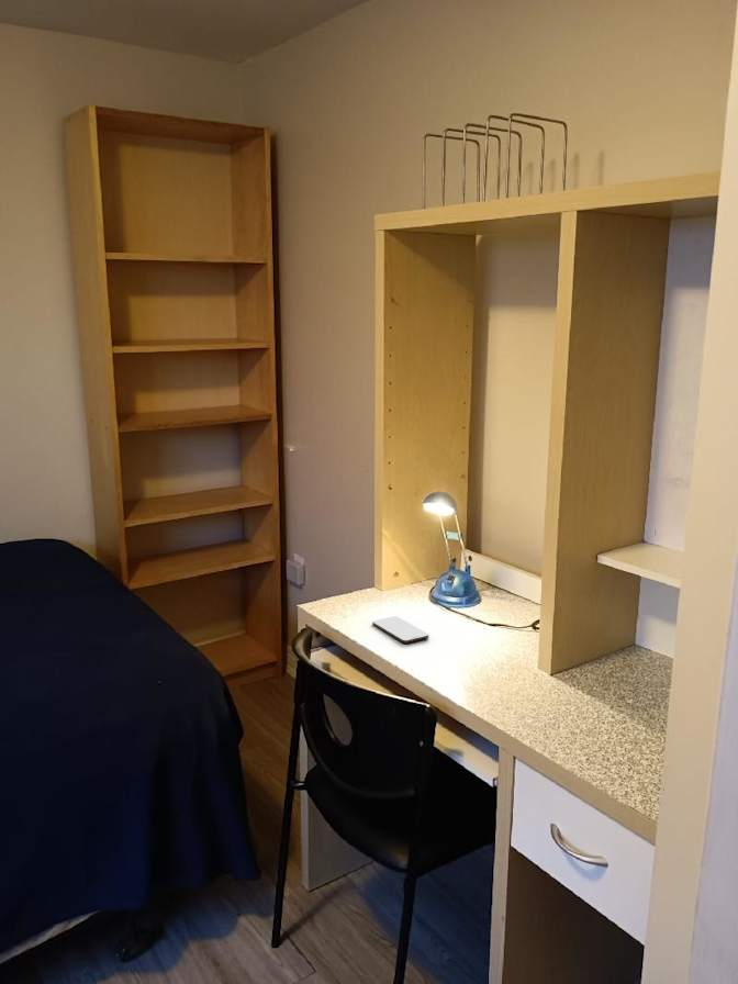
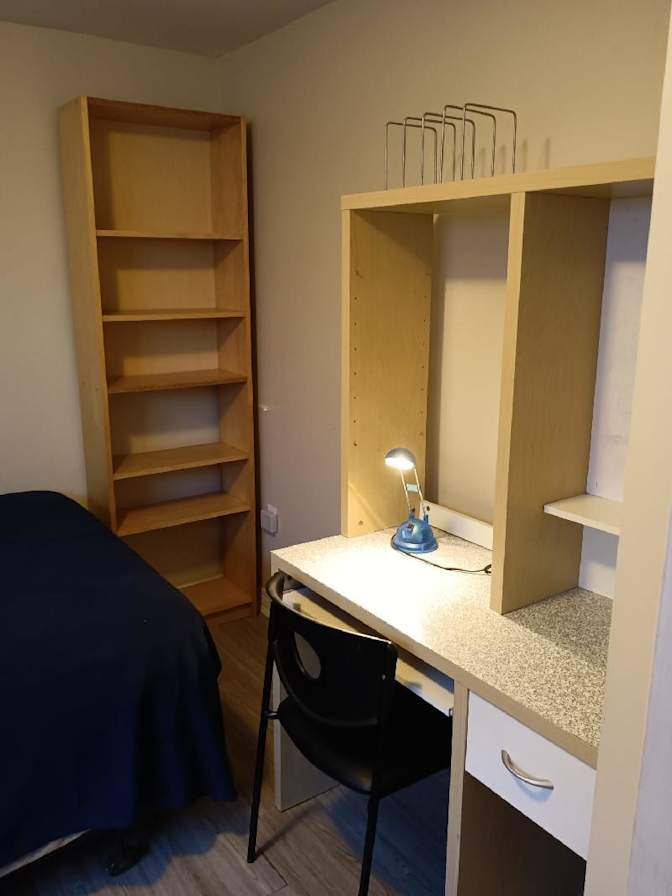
- smartphone [371,615,429,645]
